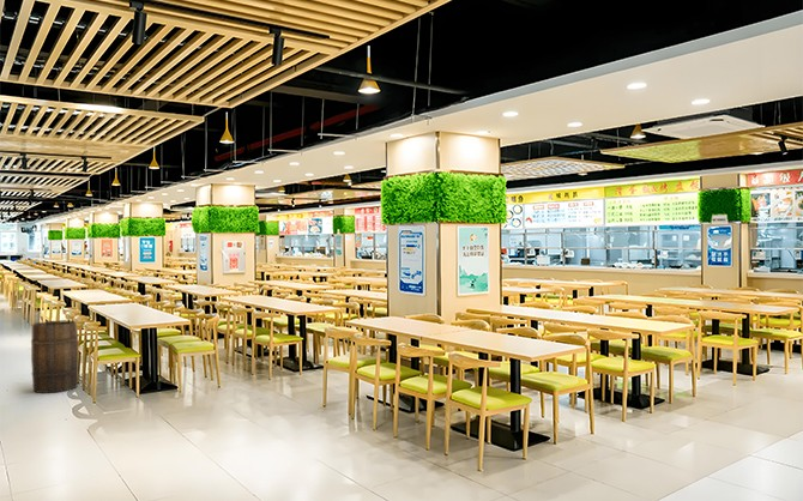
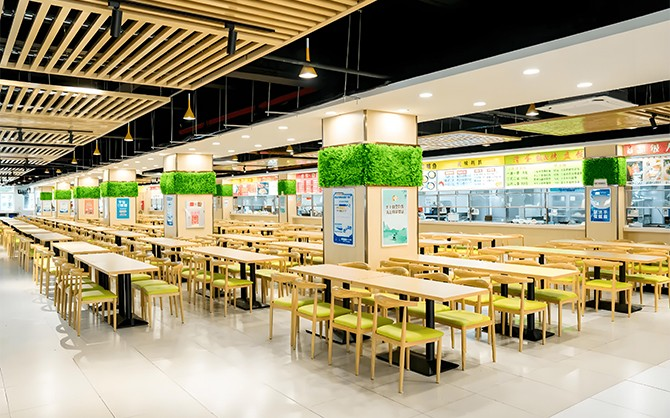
- wooden barrel [30,319,79,394]
